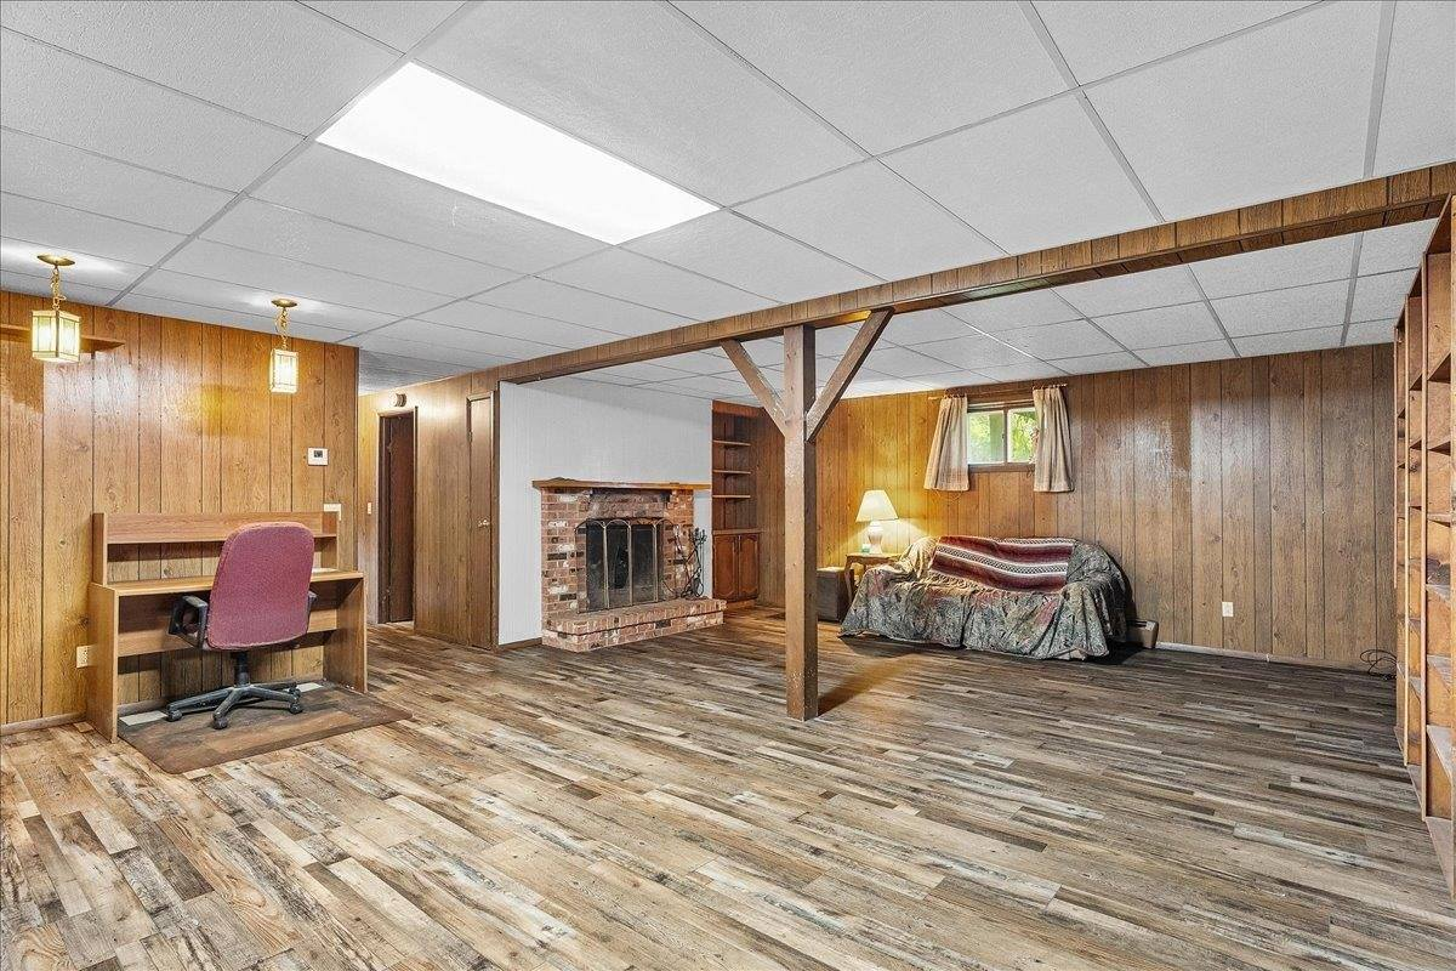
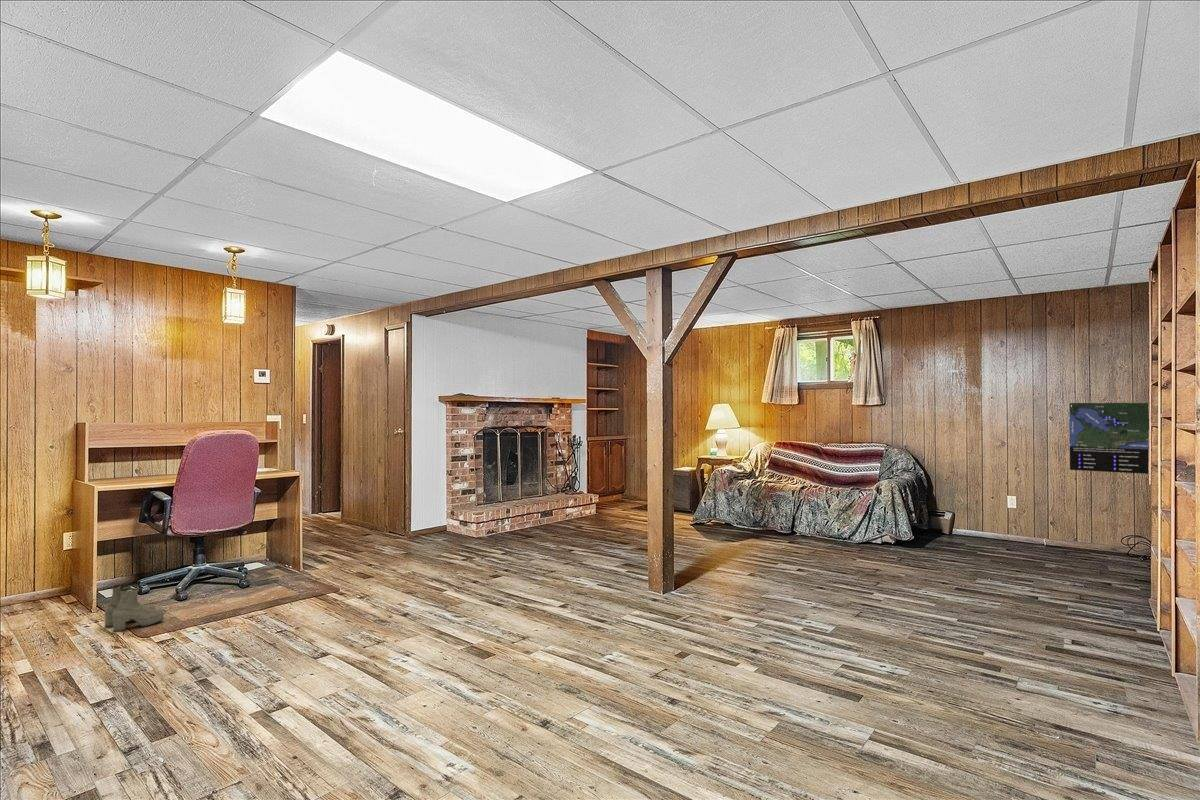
+ map [1068,402,1149,475]
+ boots [104,584,165,633]
